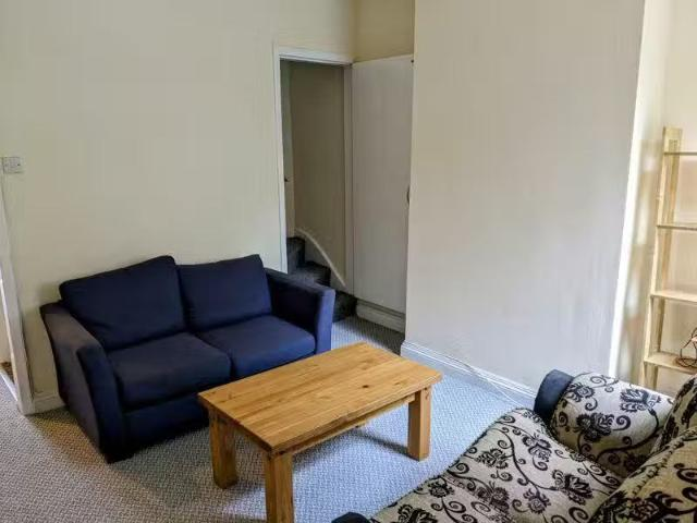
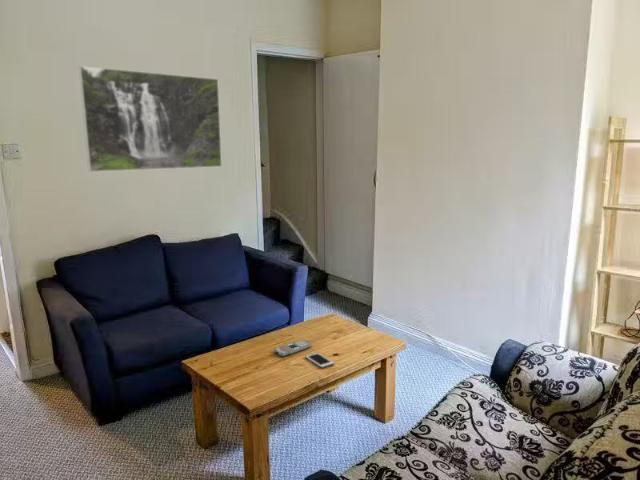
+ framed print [77,65,223,173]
+ cell phone [304,351,335,369]
+ remote control [273,339,312,358]
